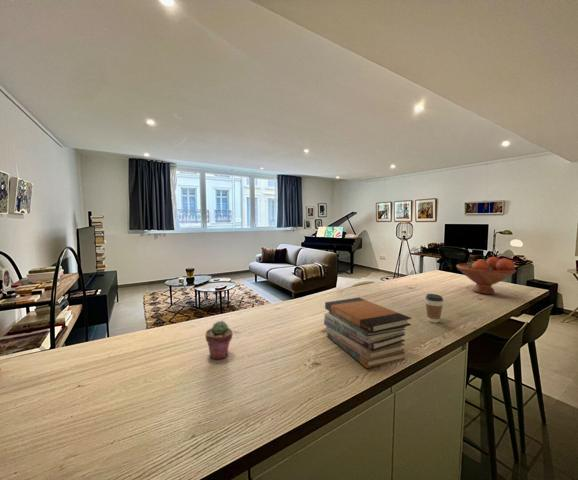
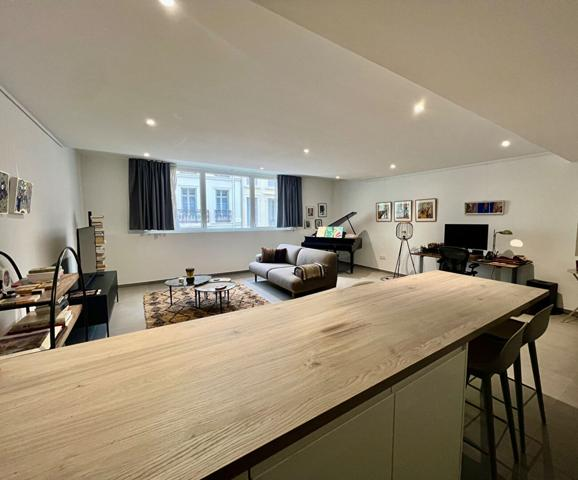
- coffee cup [425,293,444,324]
- fruit bowl [455,256,517,295]
- potted succulent [205,320,234,360]
- book stack [323,297,412,369]
